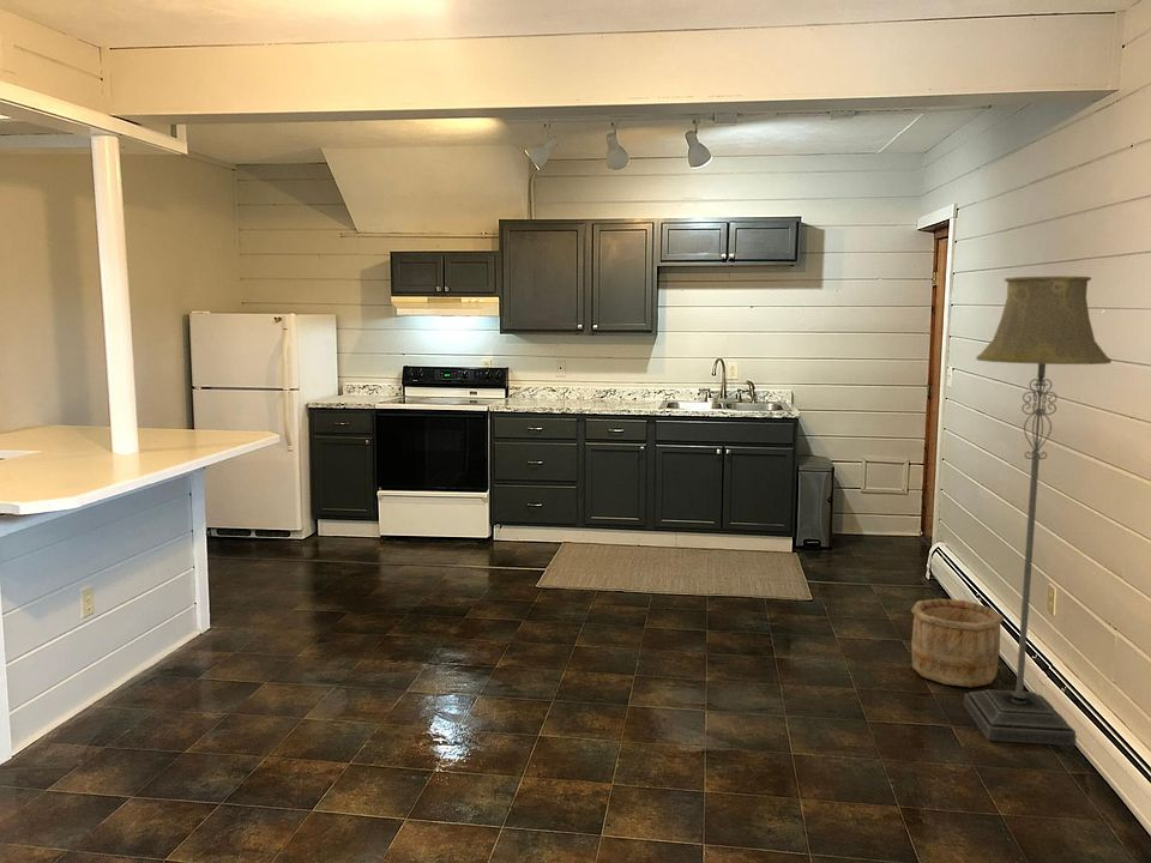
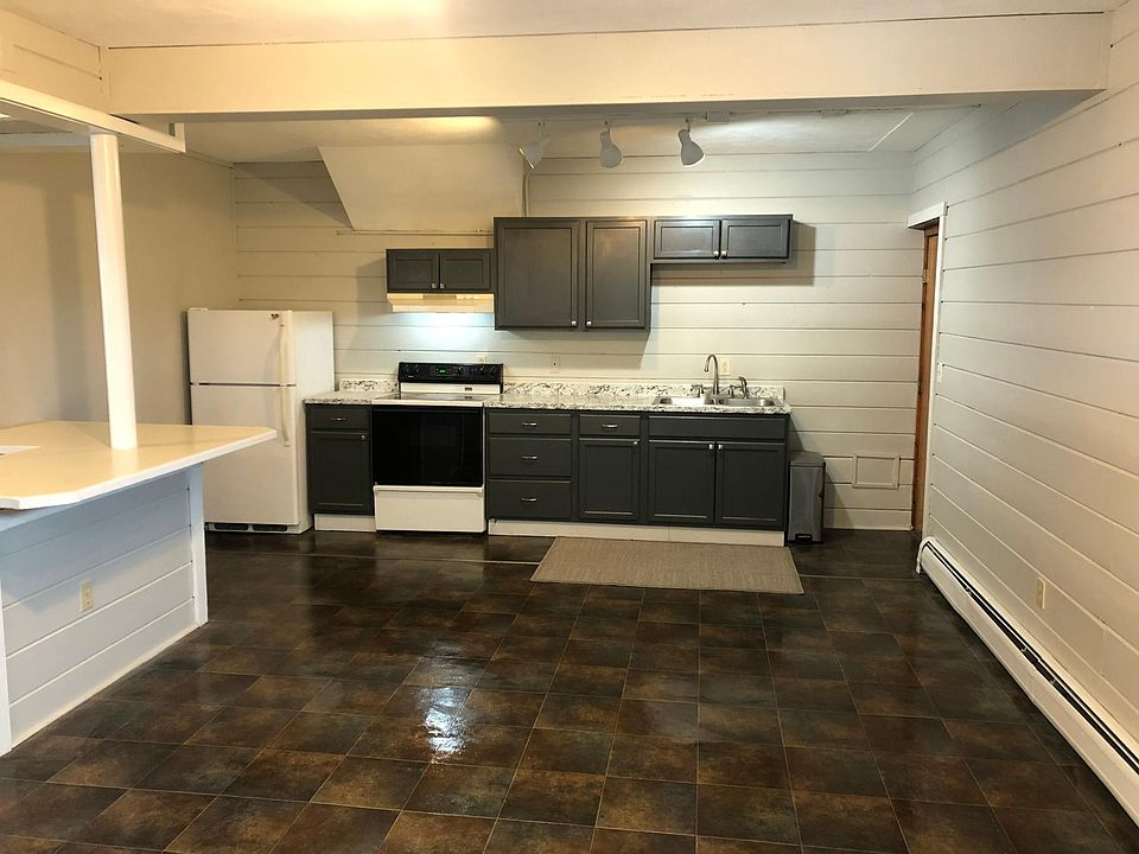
- floor lamp [963,276,1113,747]
- wooden bucket [910,598,1005,688]
